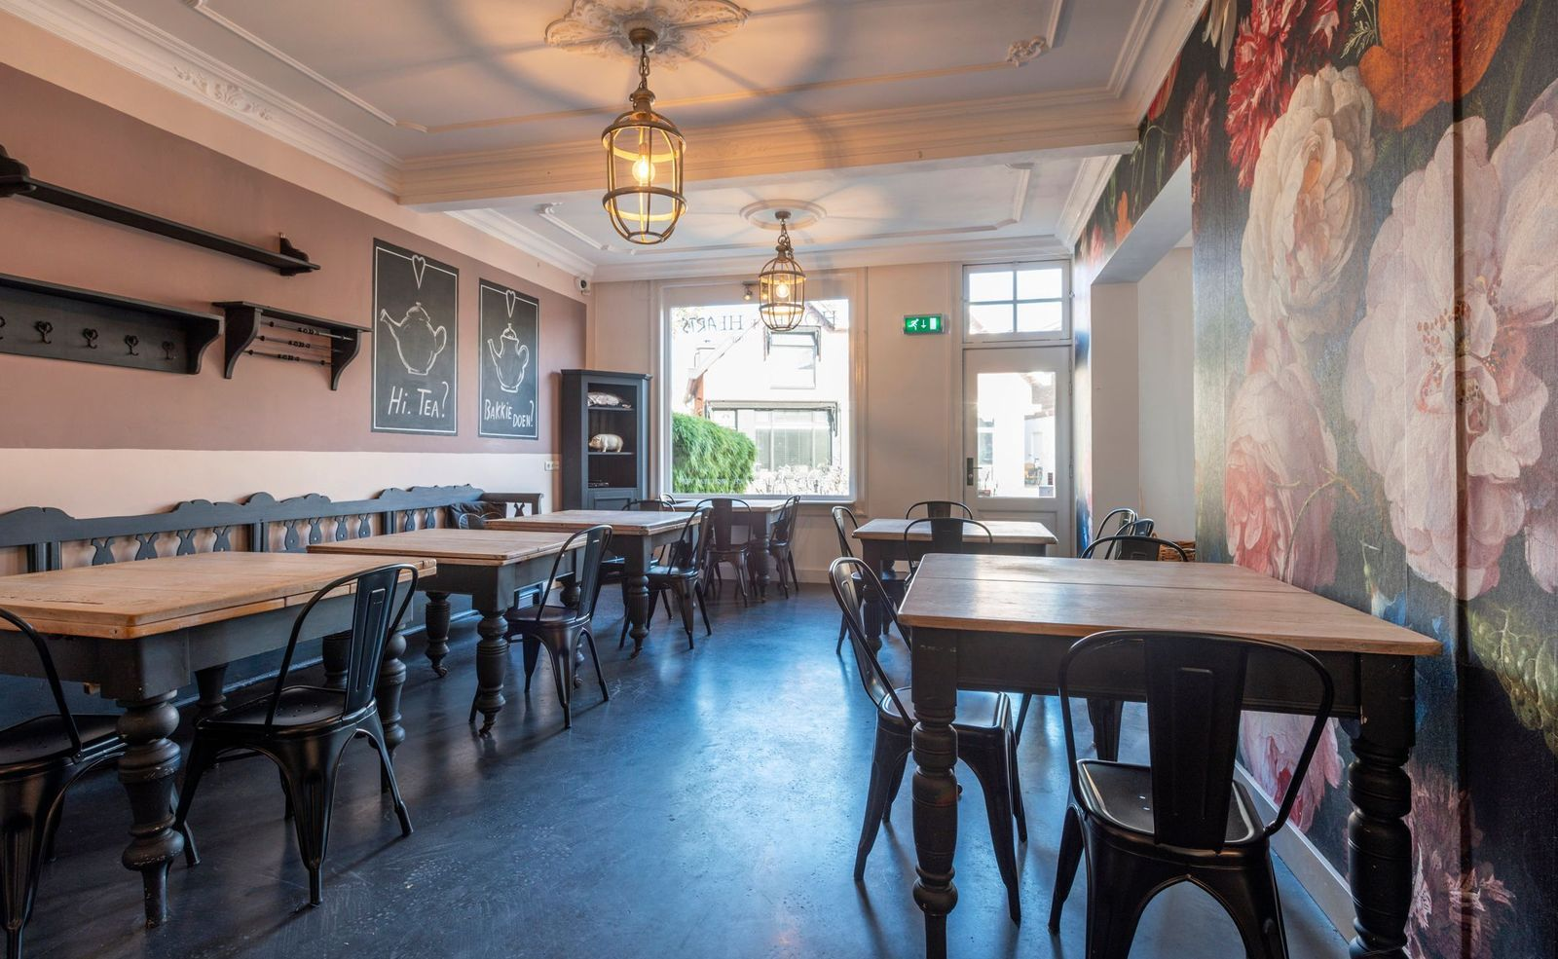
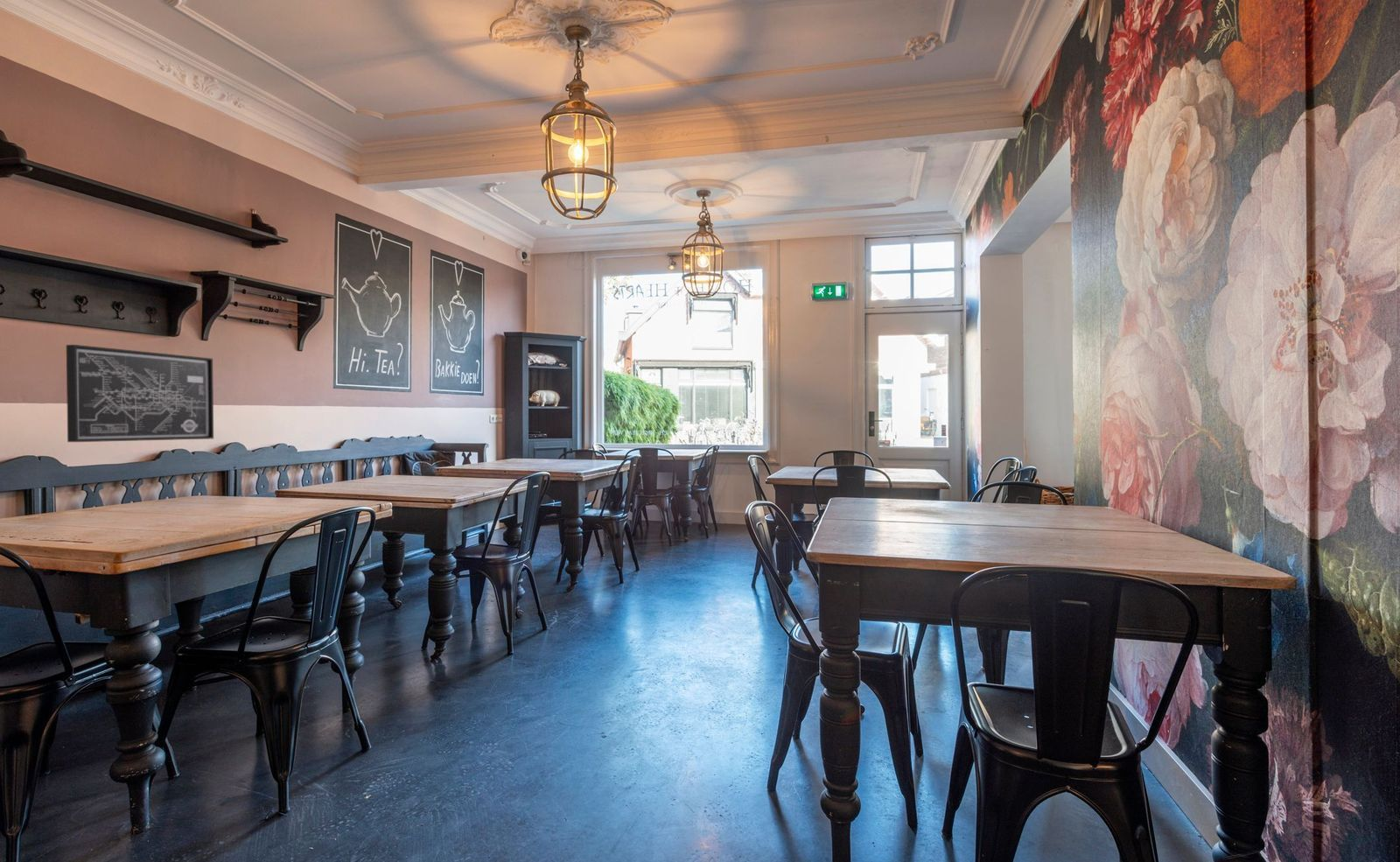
+ wall art [66,344,214,443]
